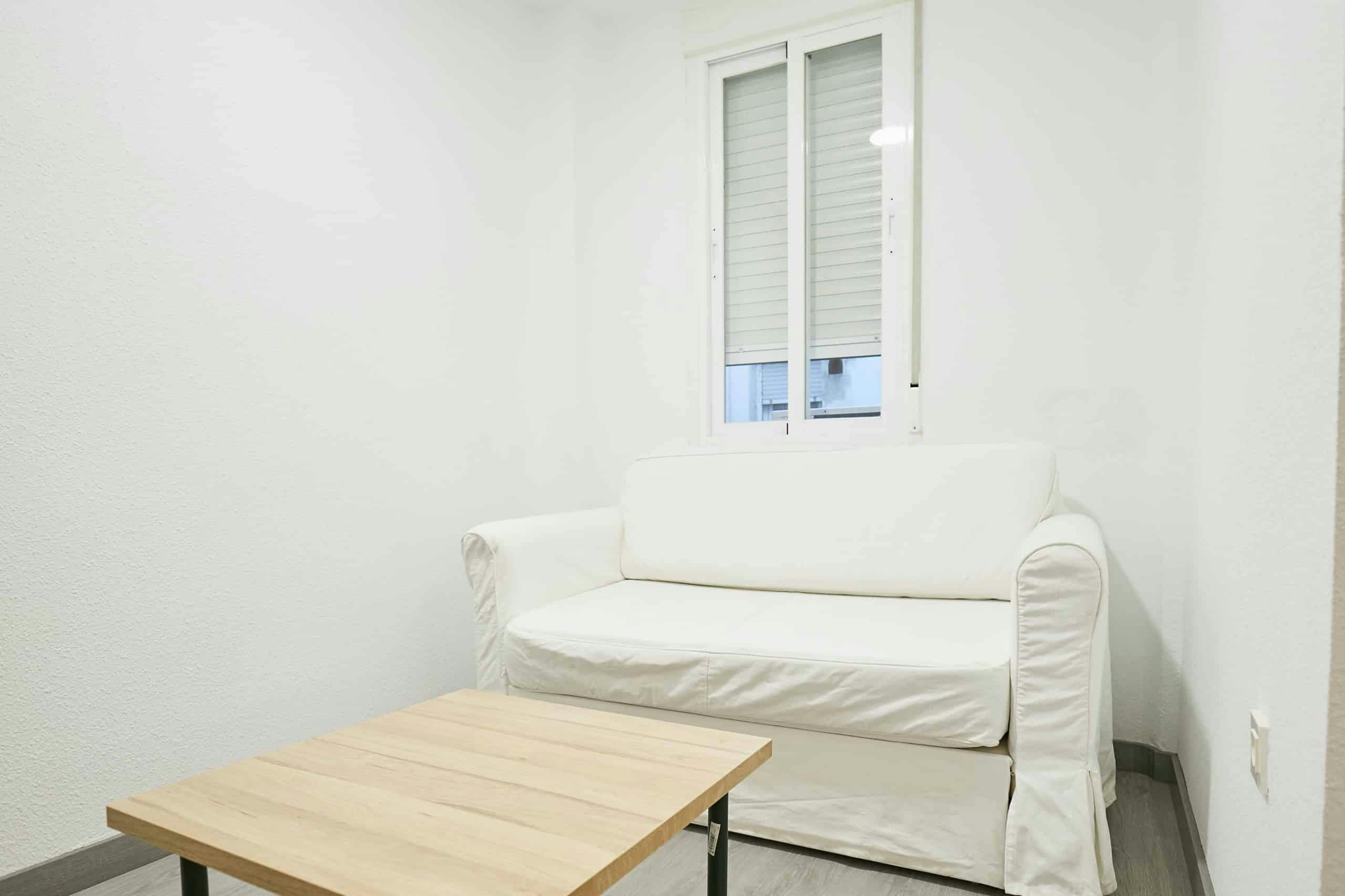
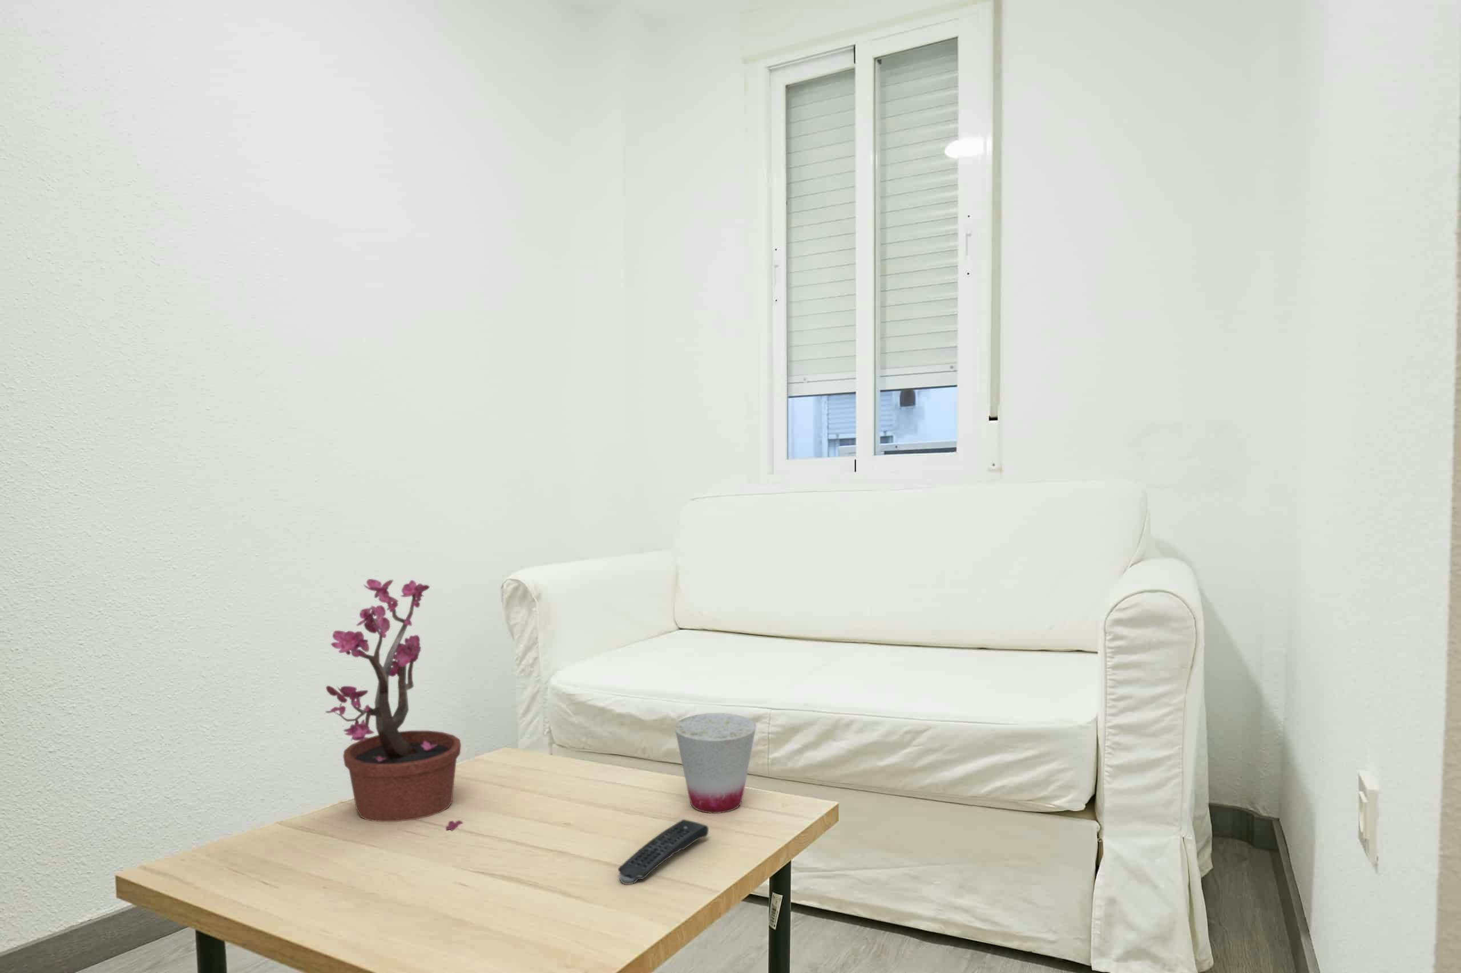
+ potted plant [325,579,464,832]
+ remote control [617,819,709,885]
+ cup [673,712,757,813]
